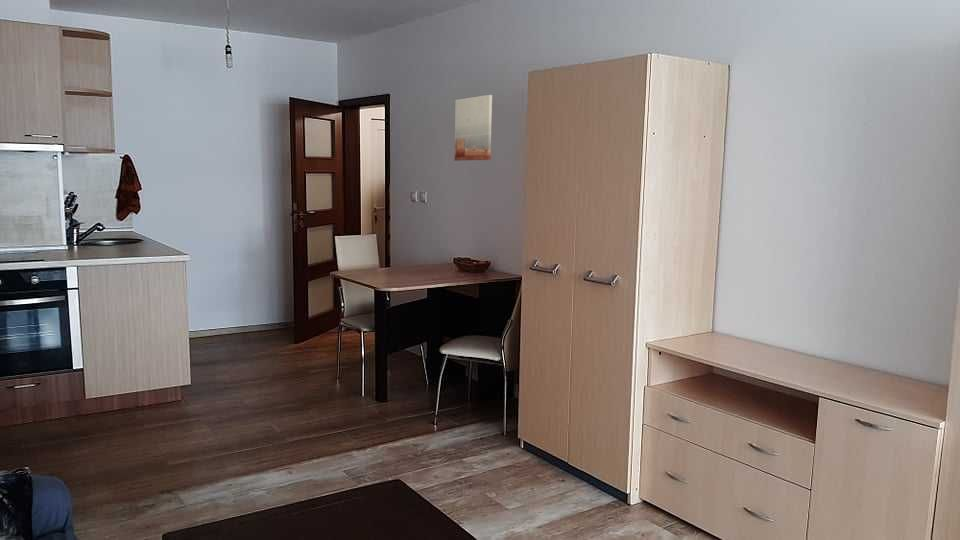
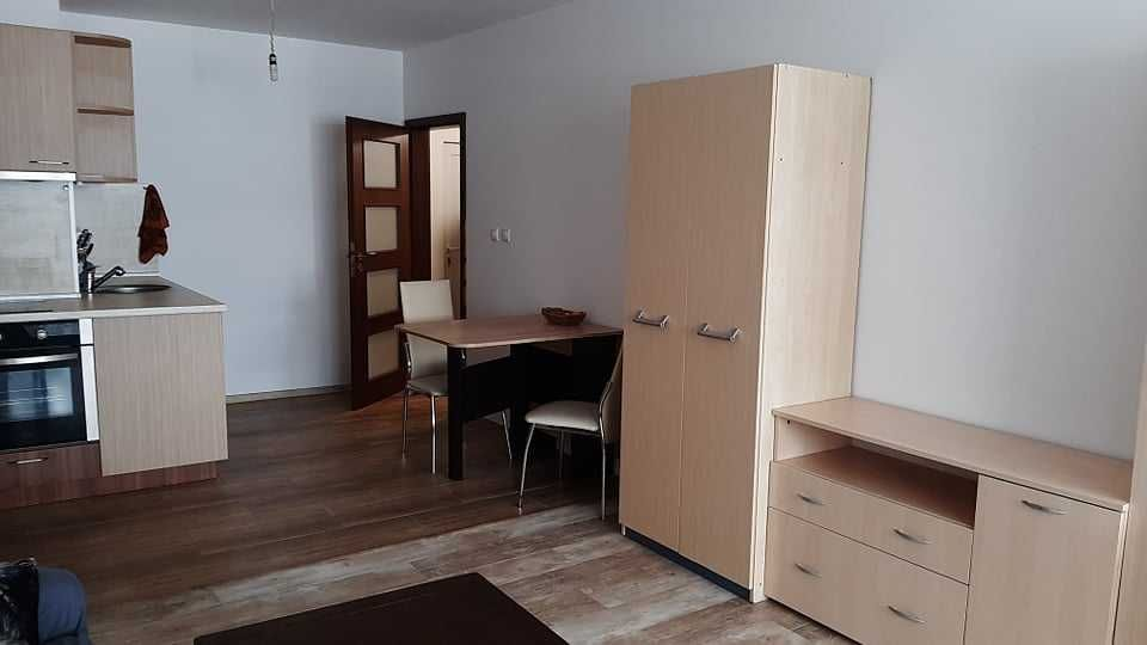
- wall art [453,94,493,162]
